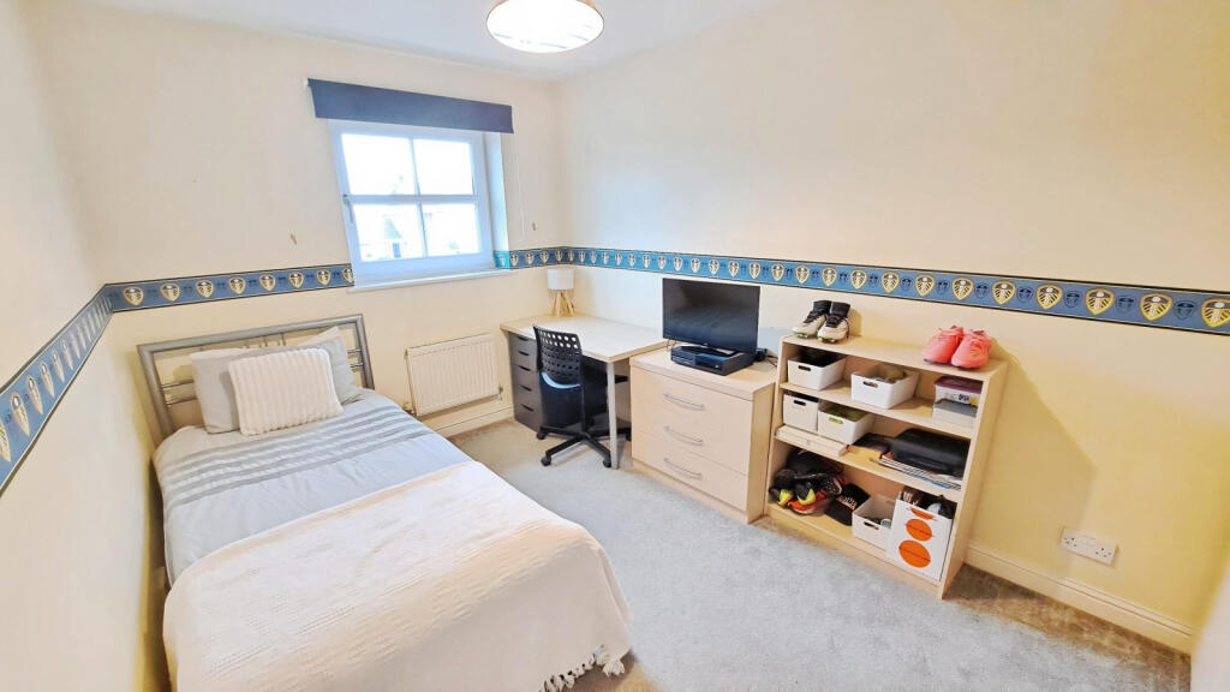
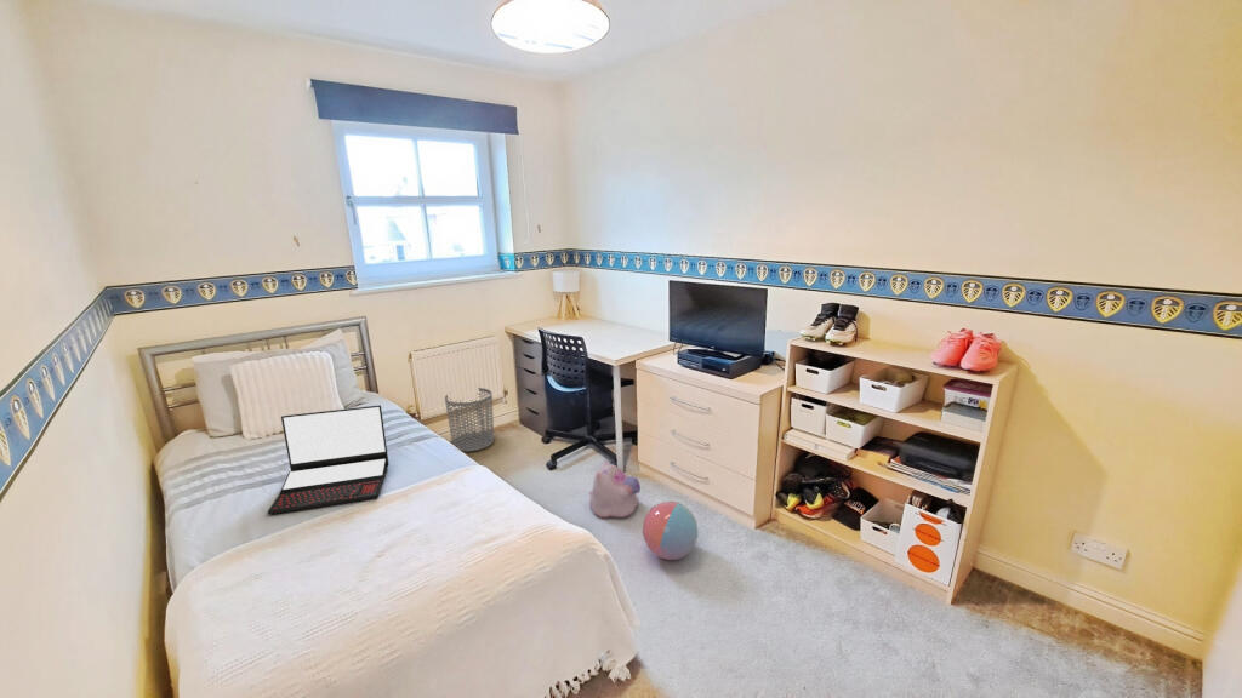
+ plush toy [588,460,642,519]
+ ball [642,500,699,561]
+ laptop [267,404,391,516]
+ waste bin [444,387,495,453]
